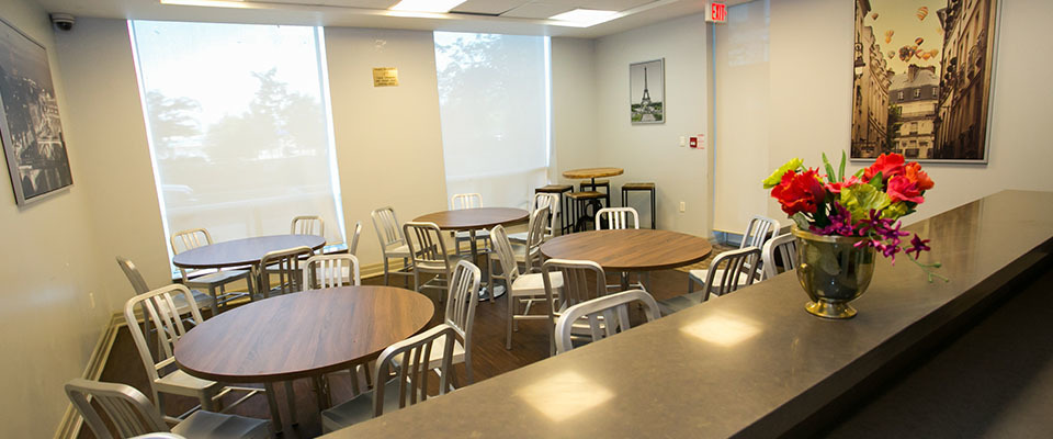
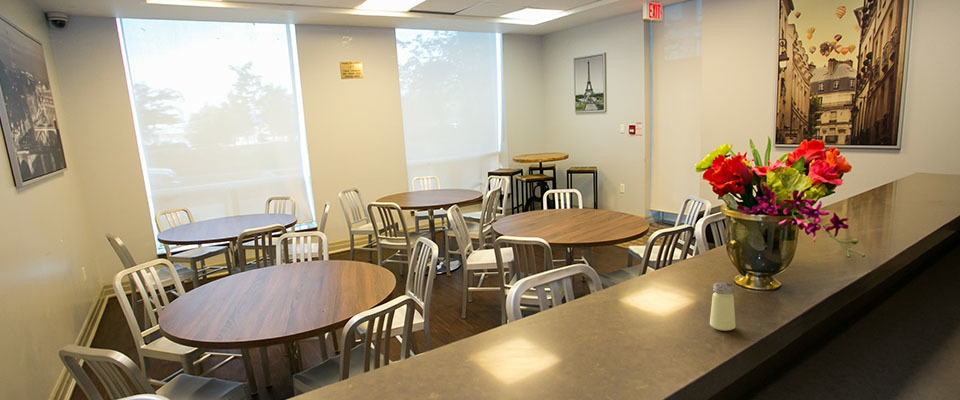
+ saltshaker [709,281,737,332]
